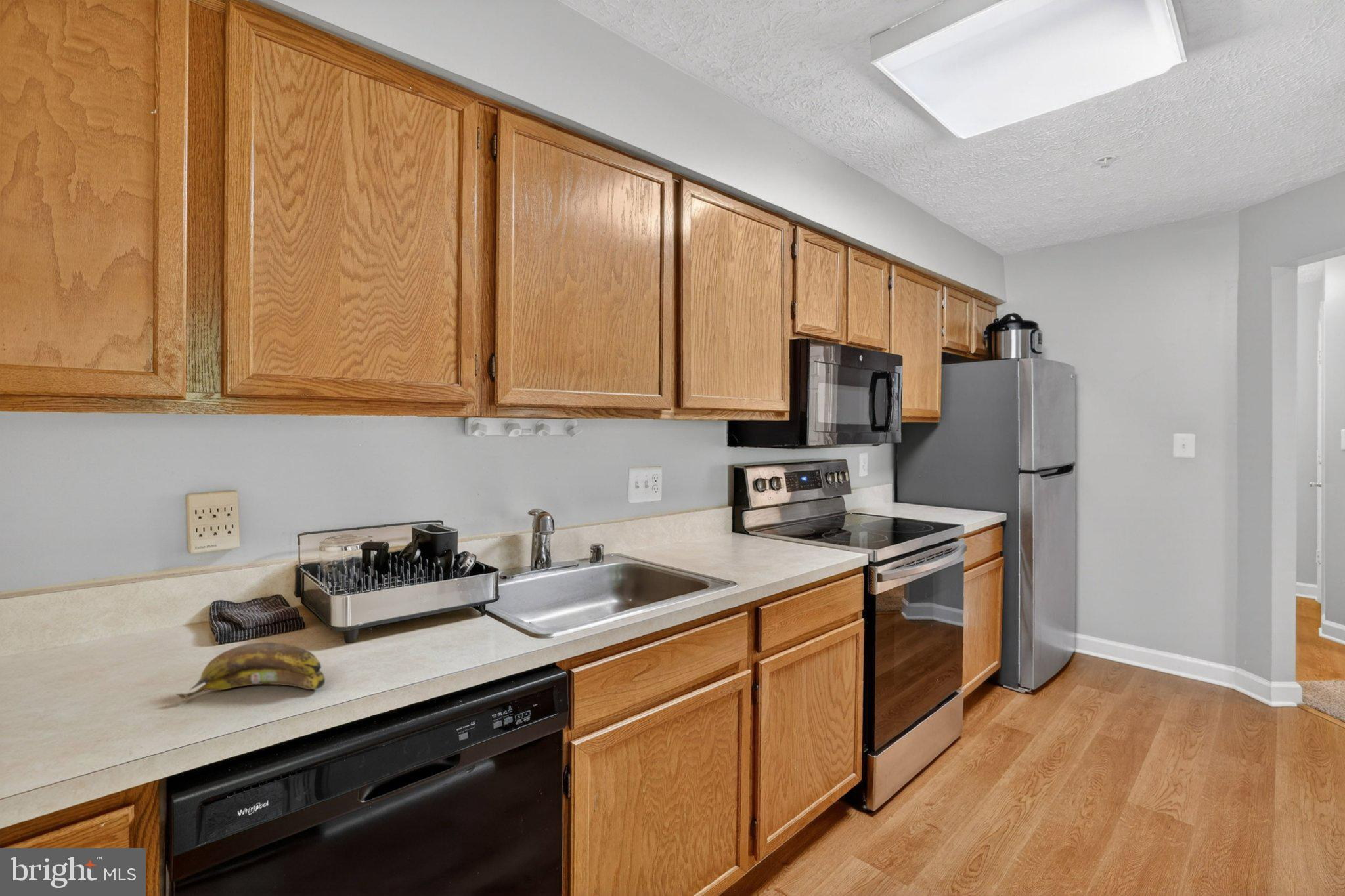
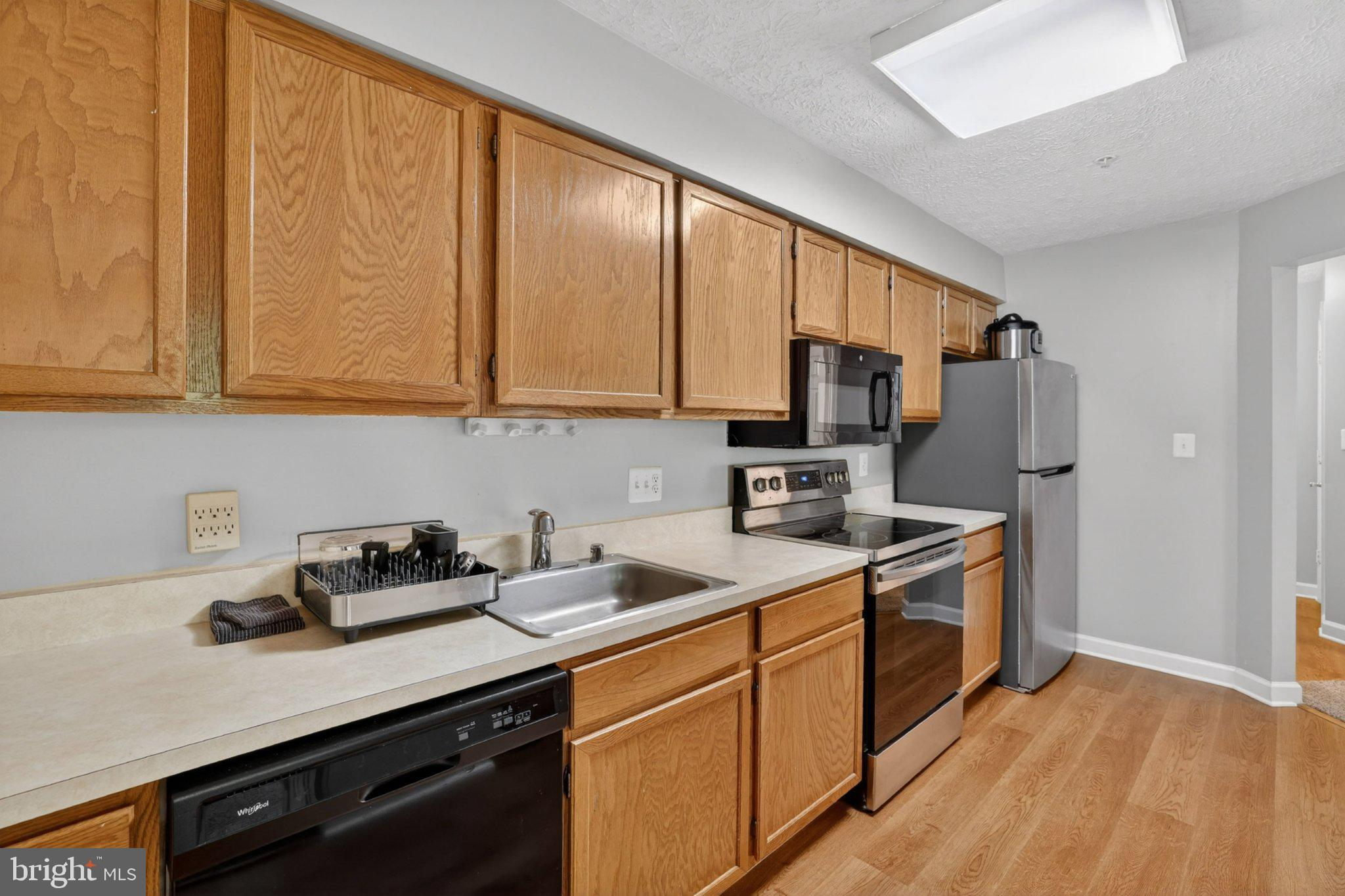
- banana [175,642,326,702]
